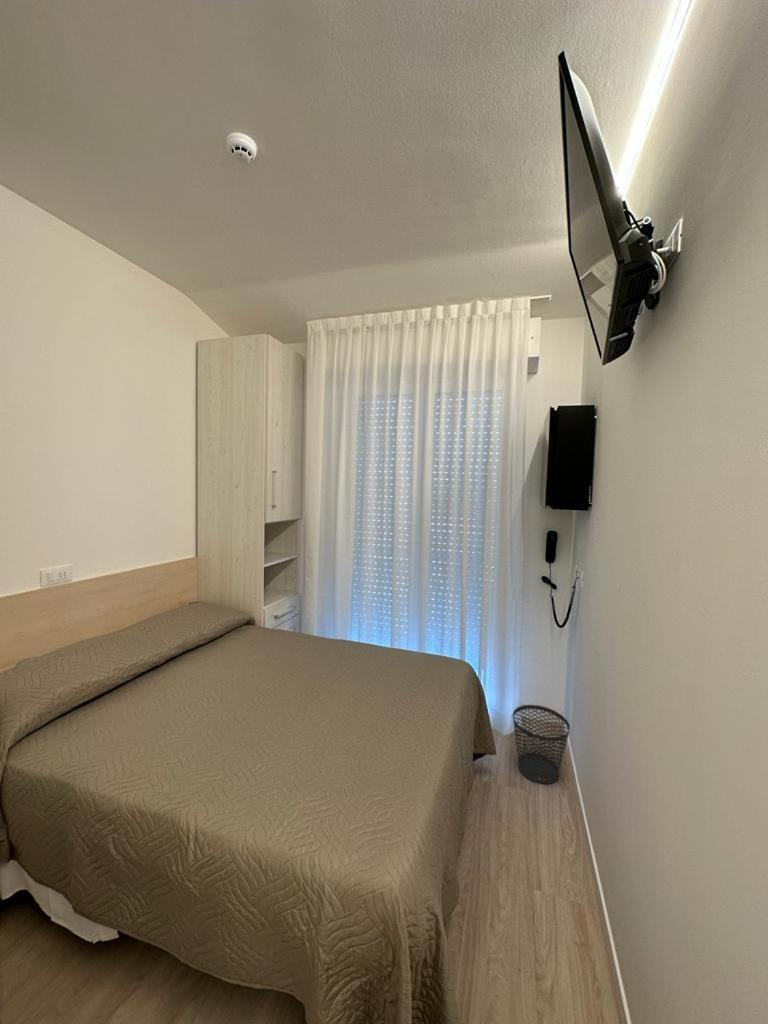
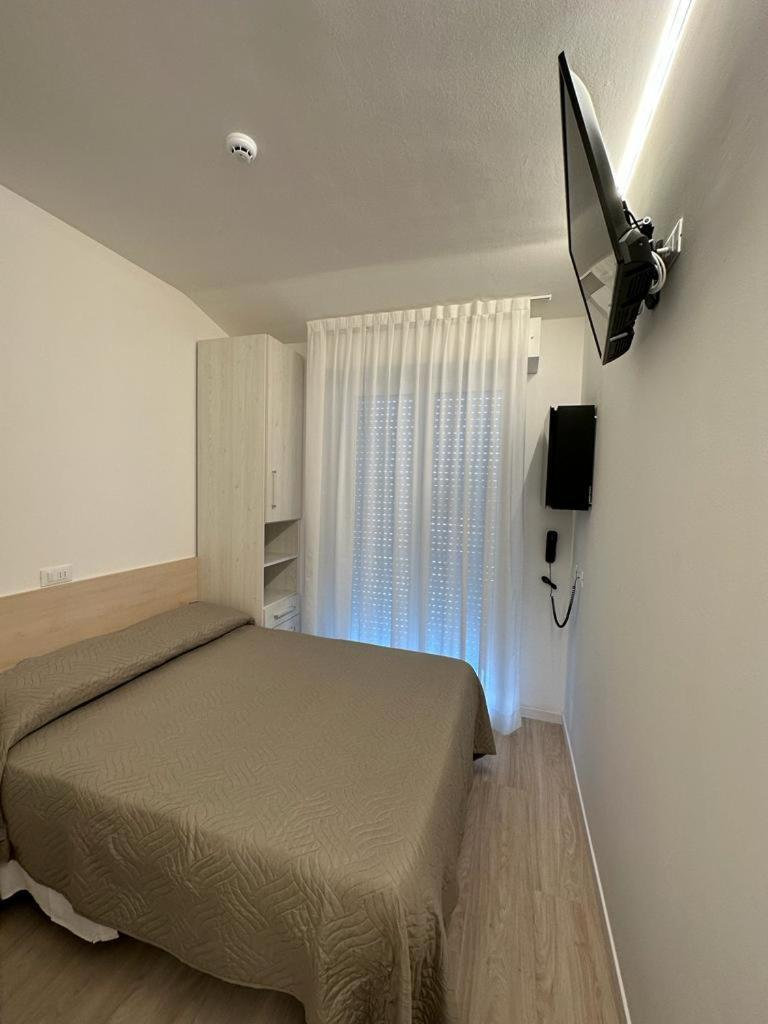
- wastebasket [512,704,571,785]
